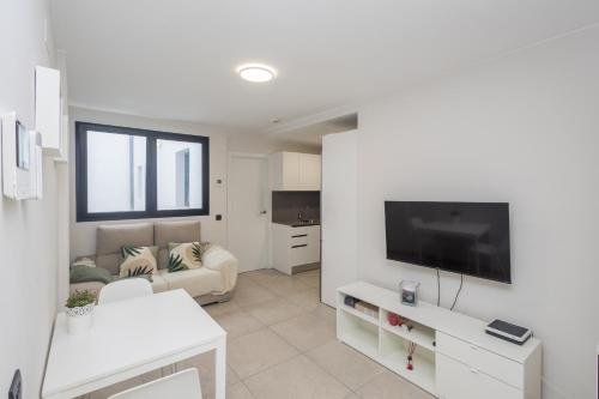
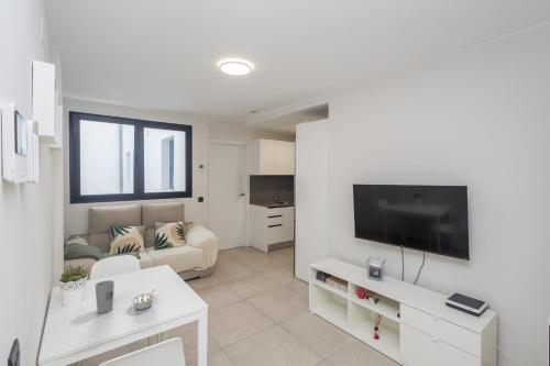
+ legume [130,288,156,311]
+ cup [94,279,116,314]
